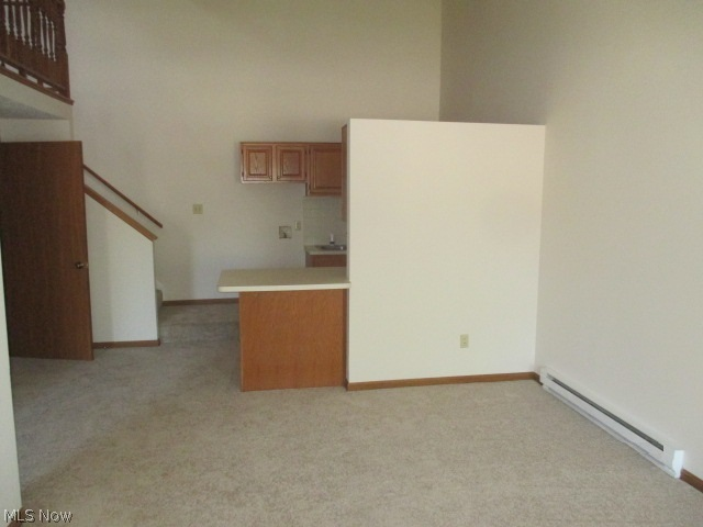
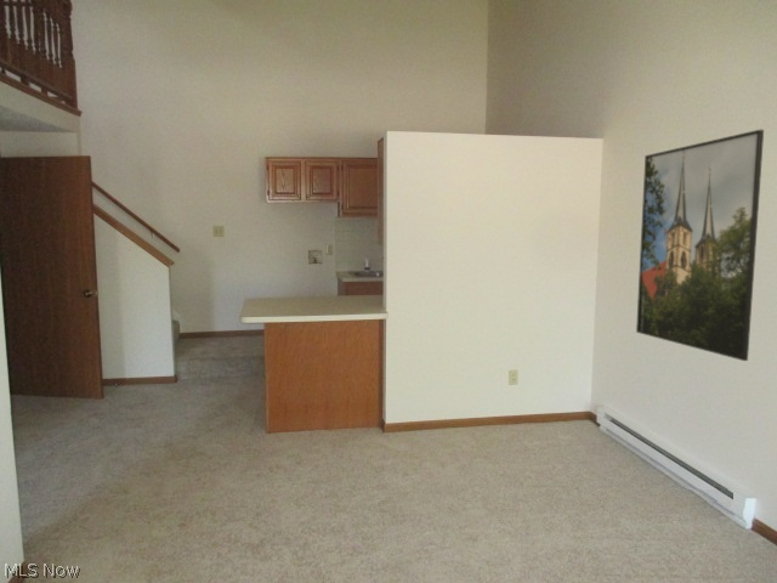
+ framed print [635,129,765,362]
